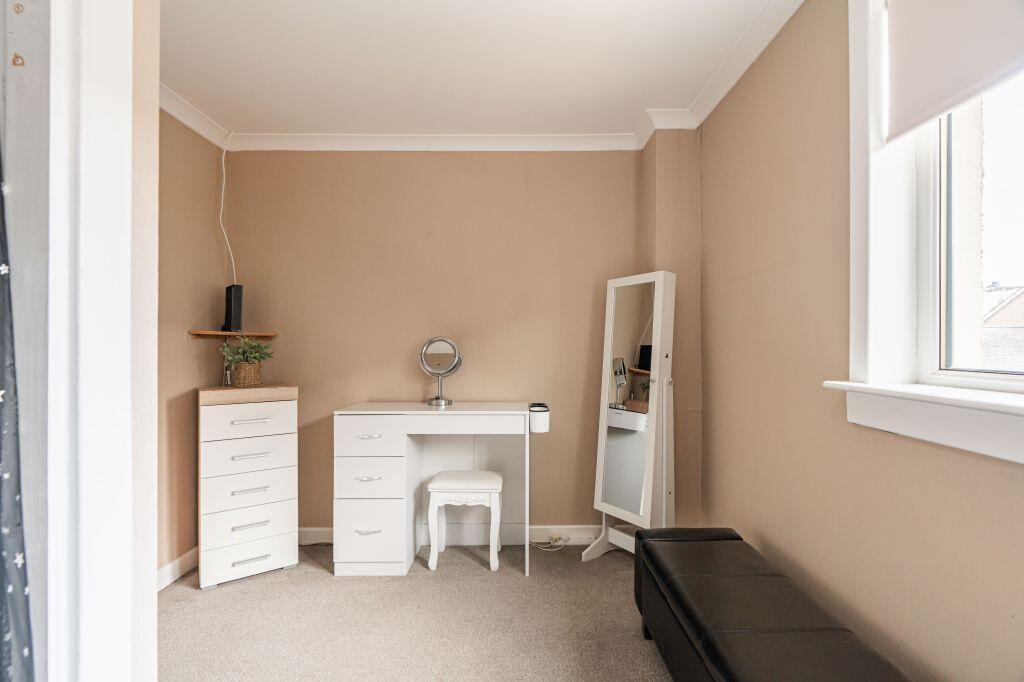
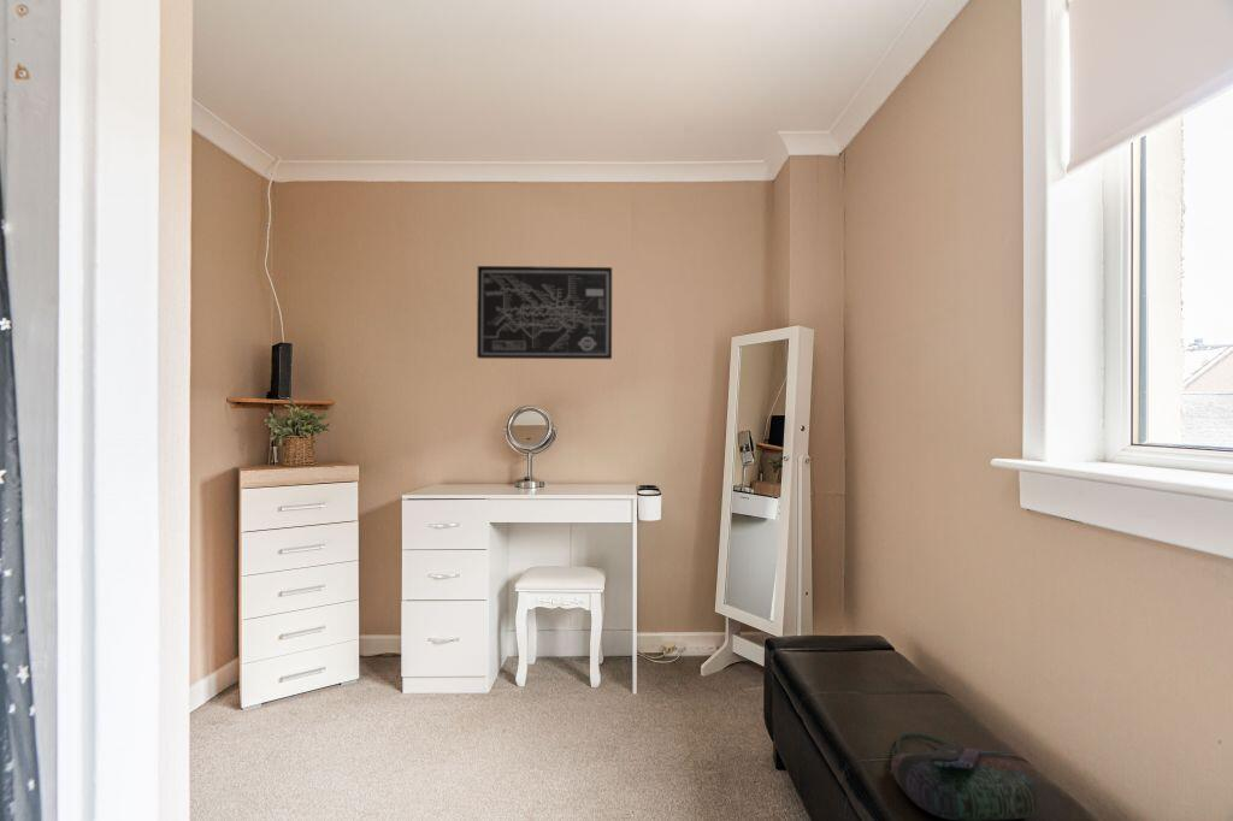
+ wall art [476,265,613,360]
+ handbag [890,731,1040,821]
